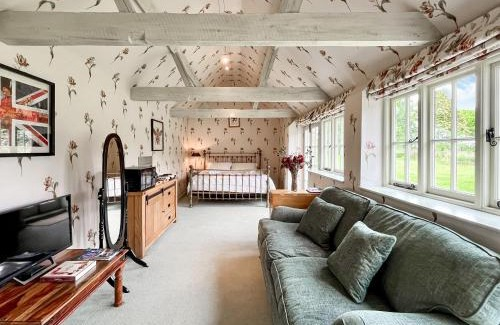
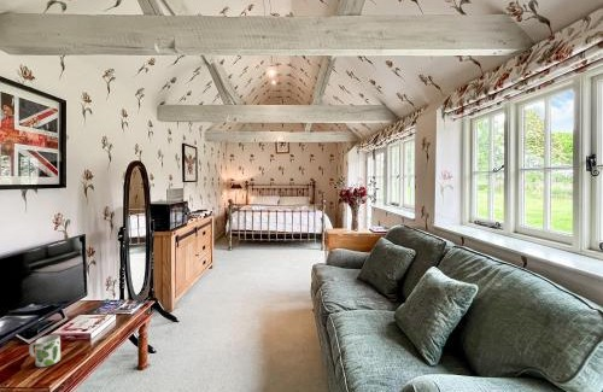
+ mug [28,334,62,368]
